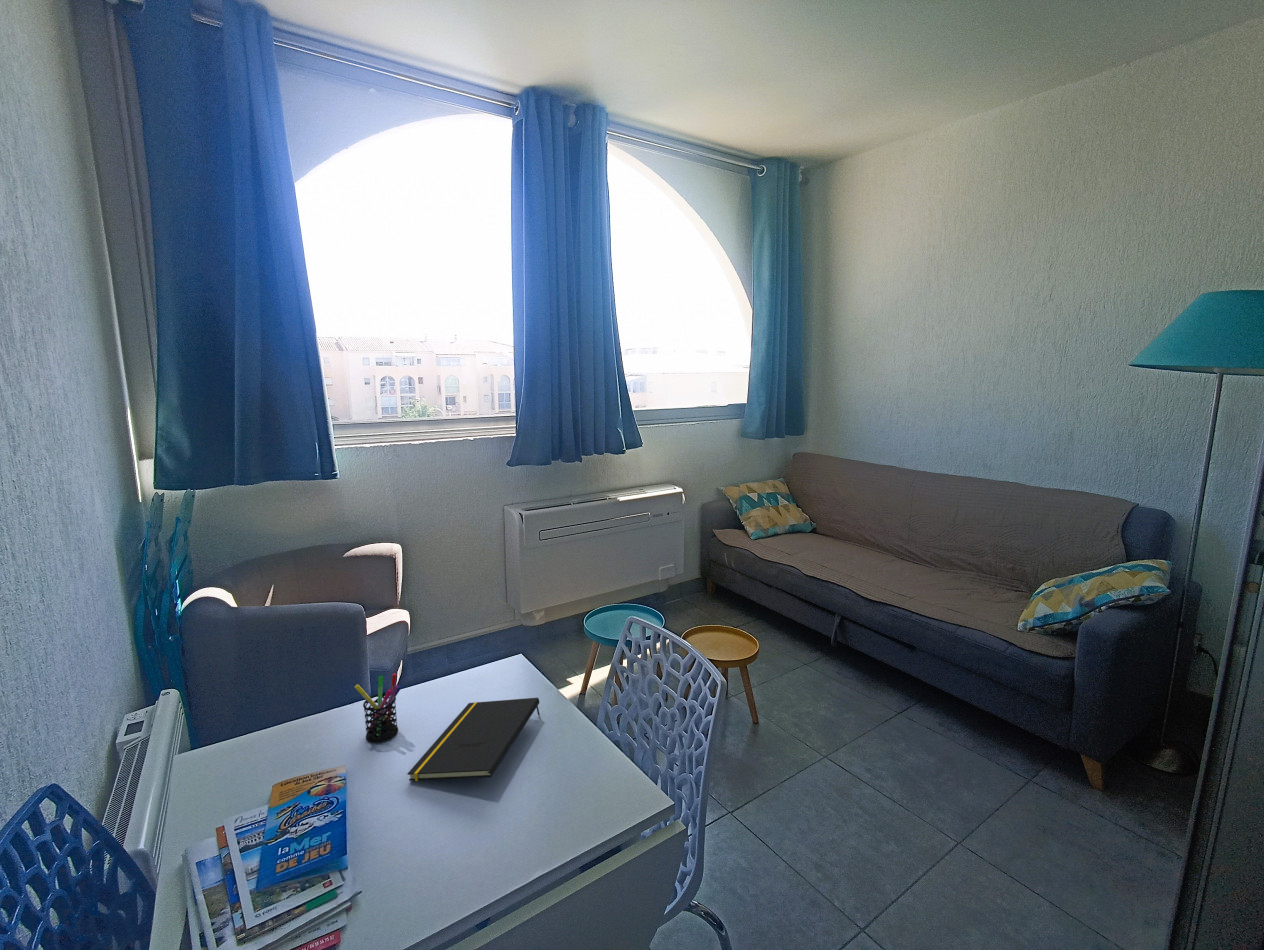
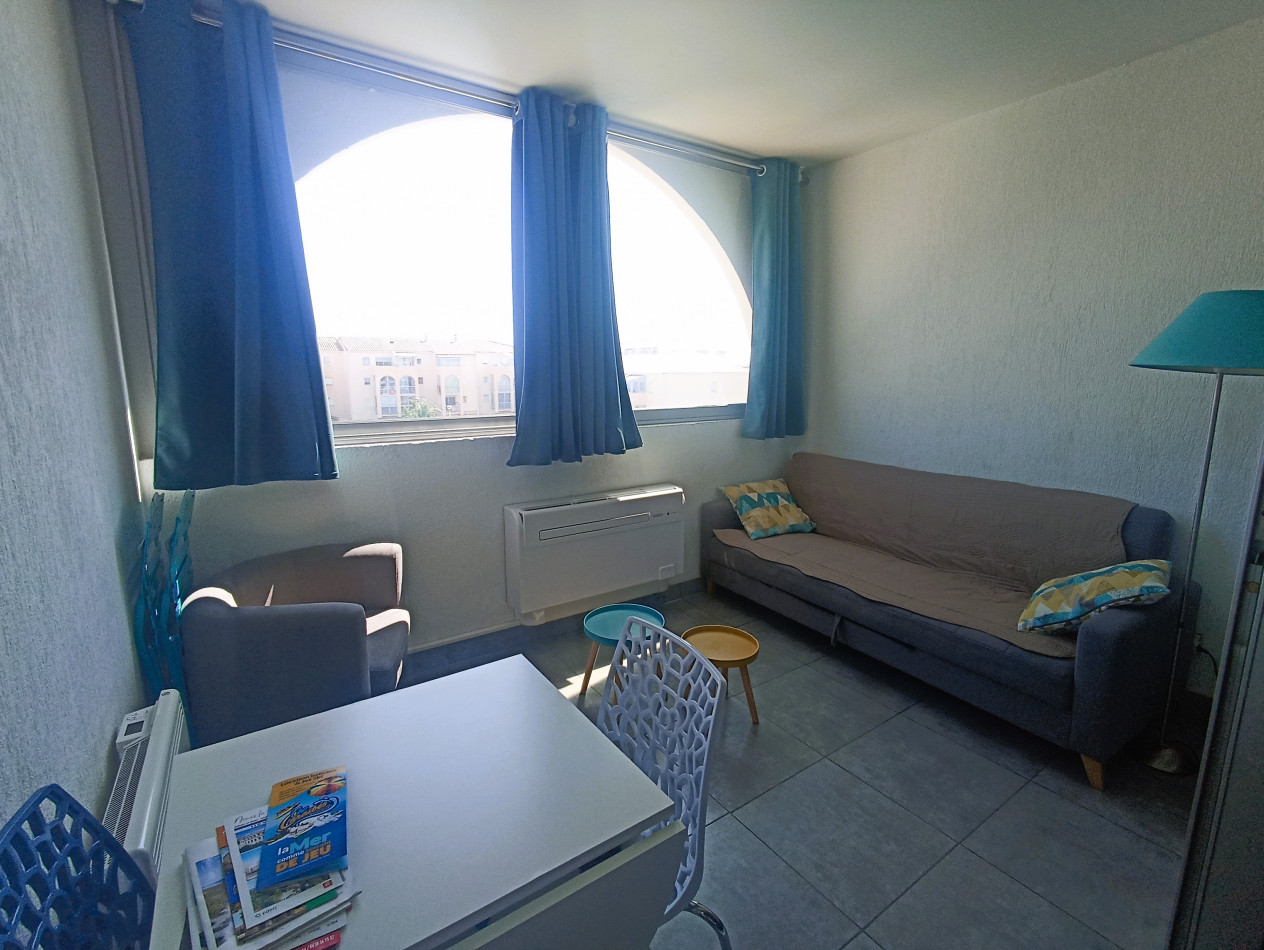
- notepad [406,697,541,782]
- pen holder [354,672,402,744]
